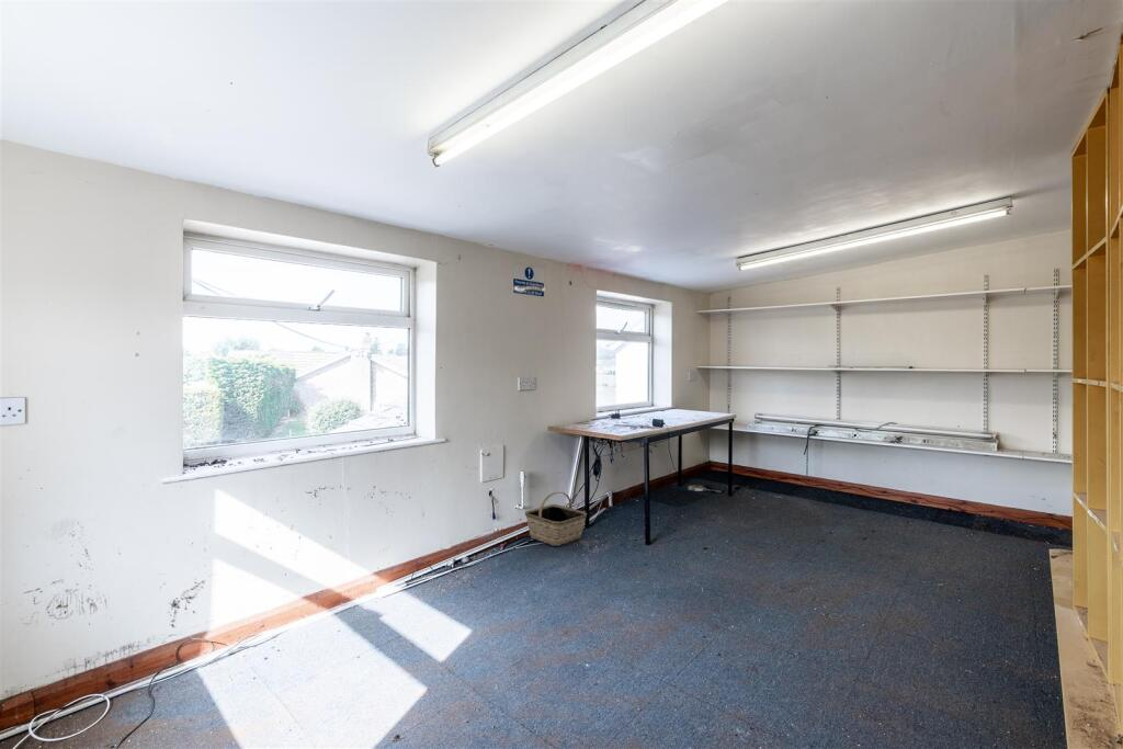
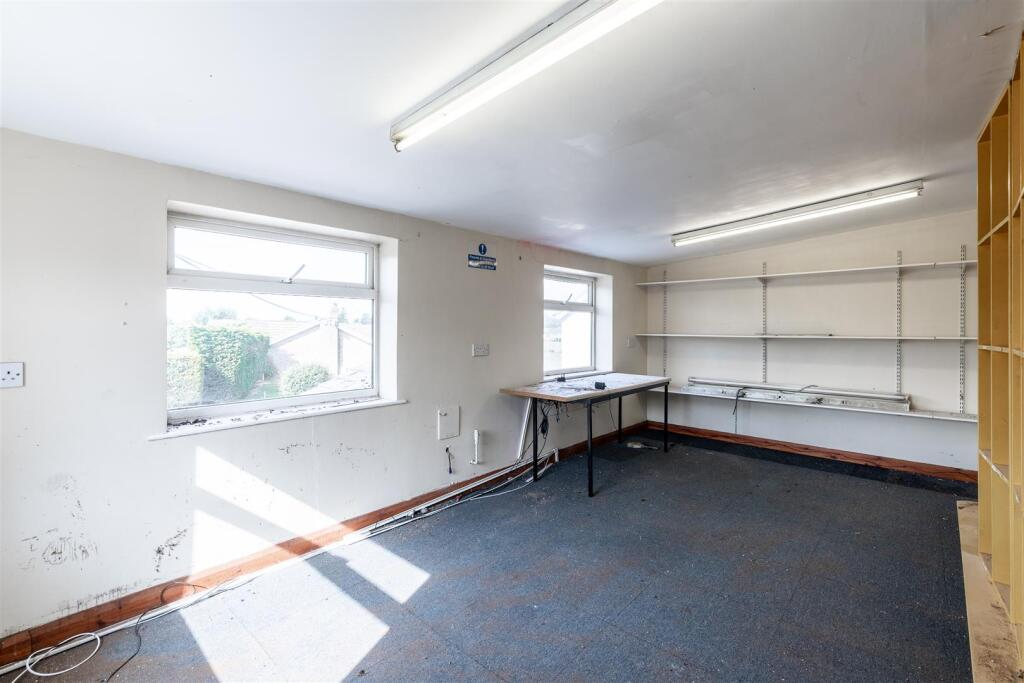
- basket [524,491,588,547]
